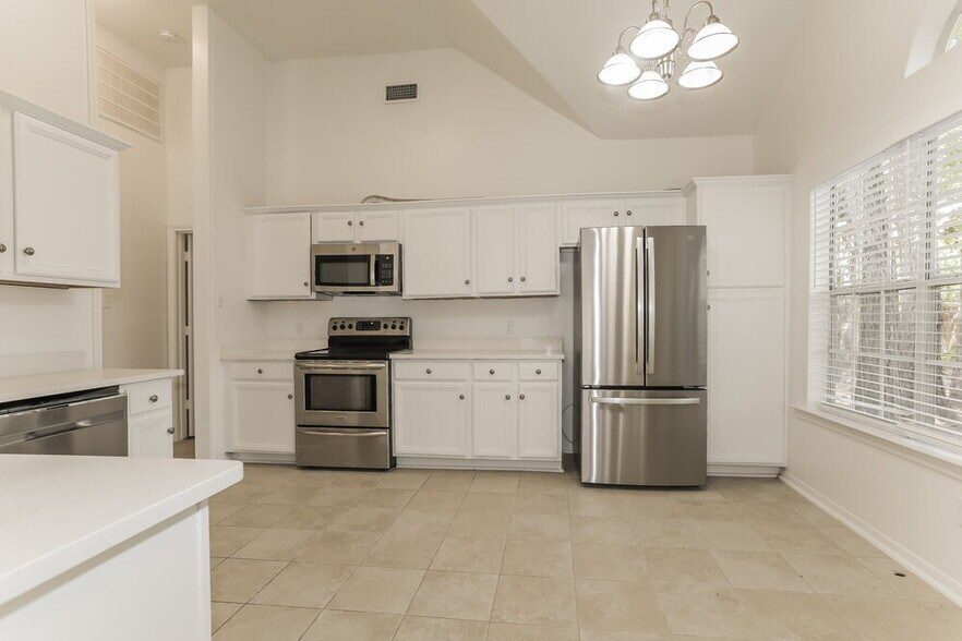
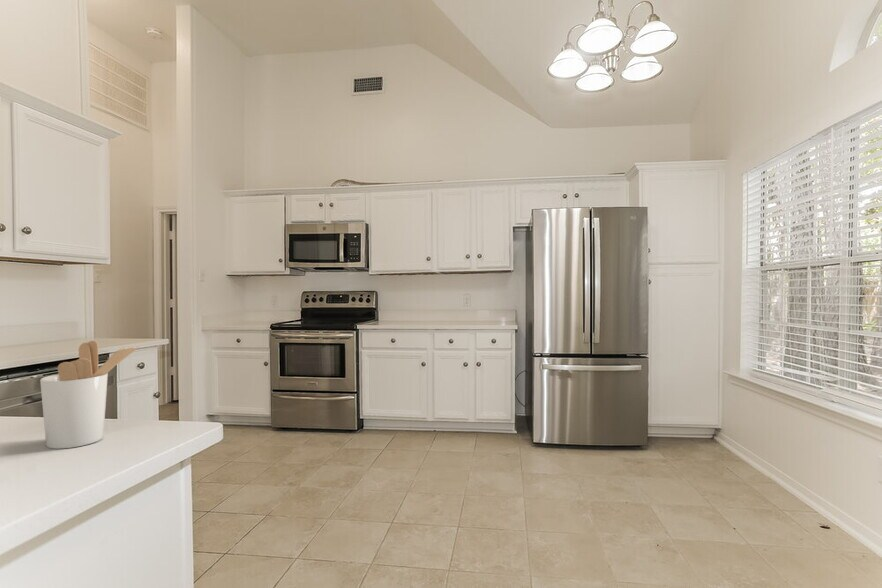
+ utensil holder [39,340,141,450]
